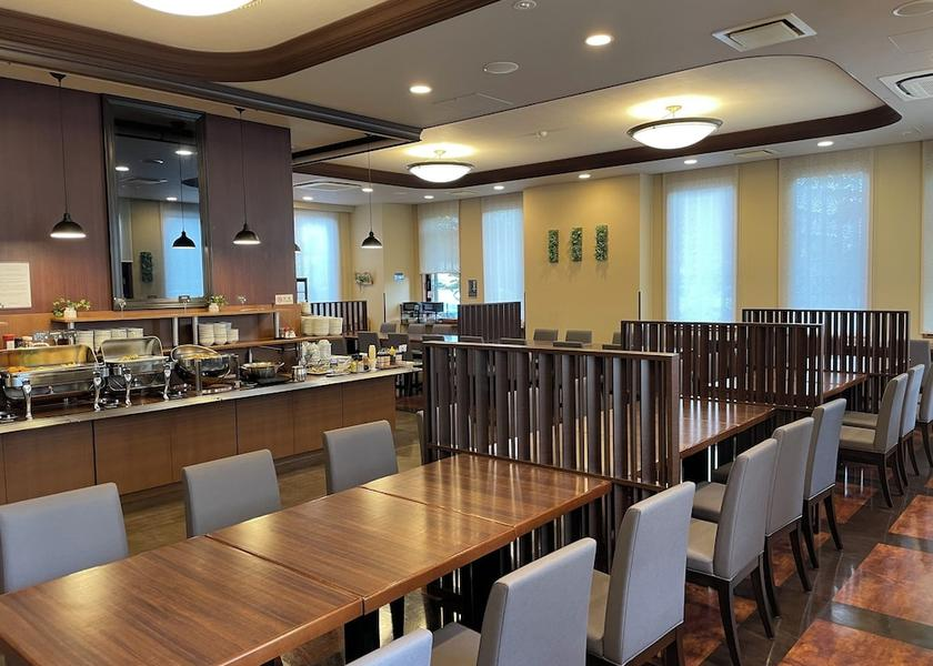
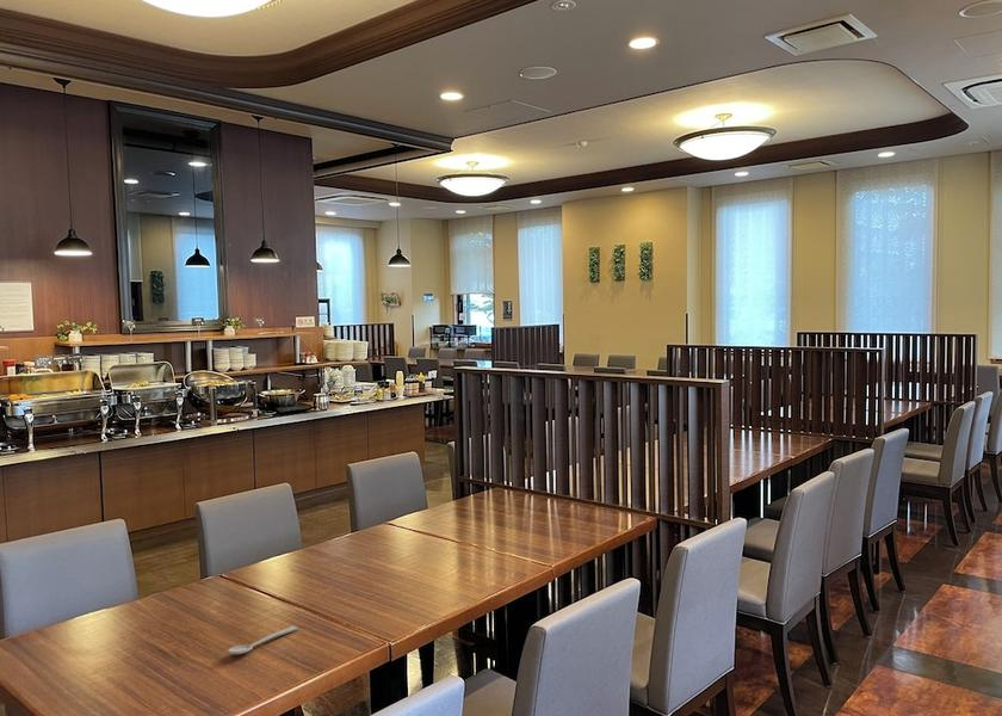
+ spoon [227,625,299,655]
